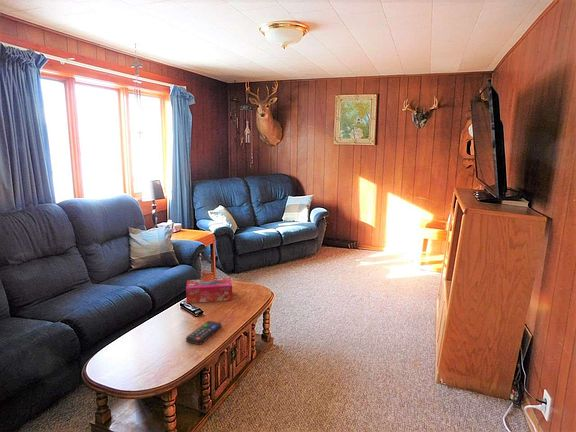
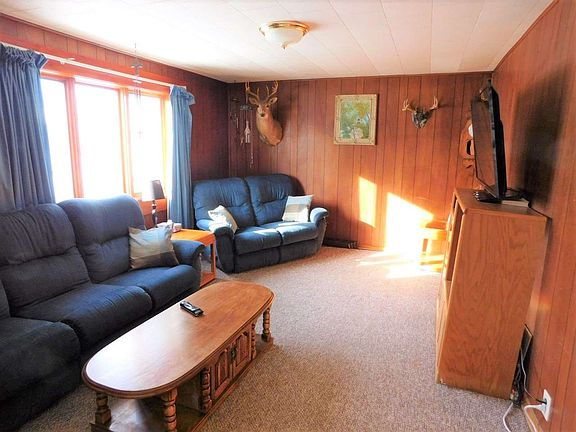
- remote control [185,320,222,346]
- tissue box [185,277,233,304]
